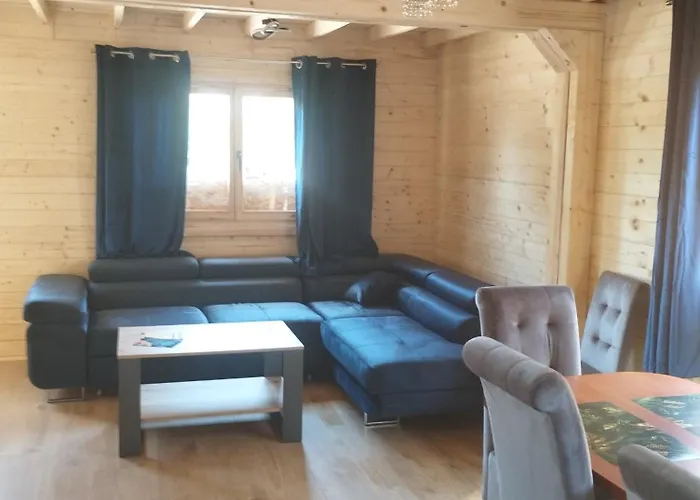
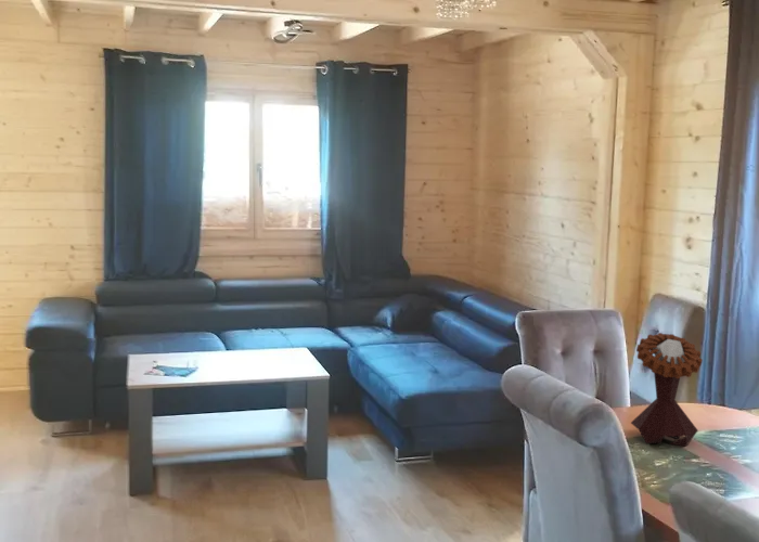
+ mushroom [630,332,704,448]
